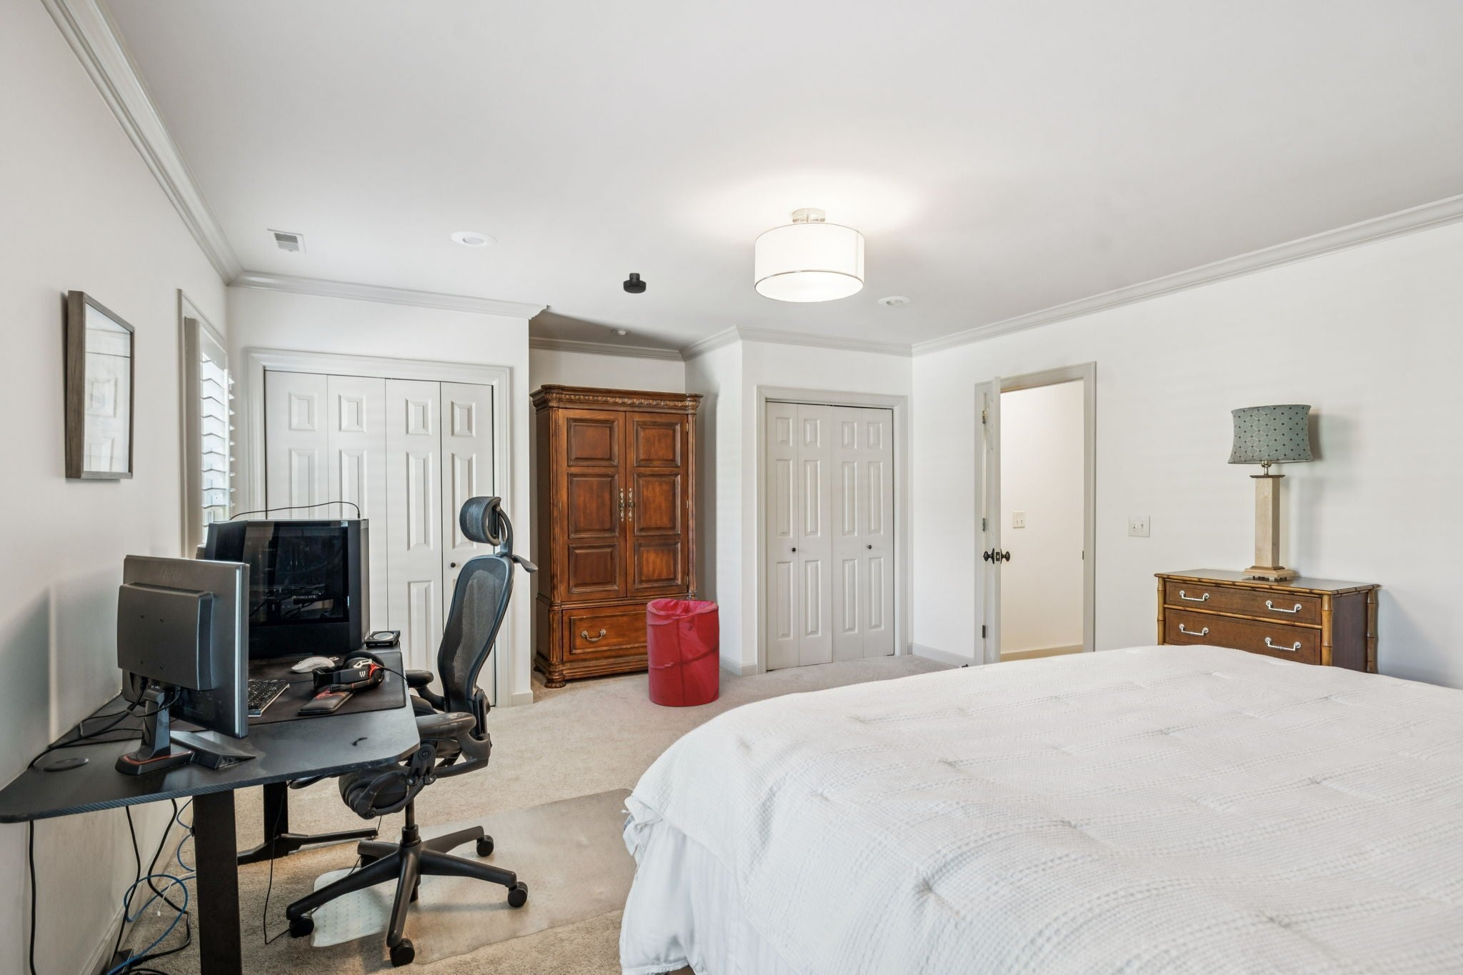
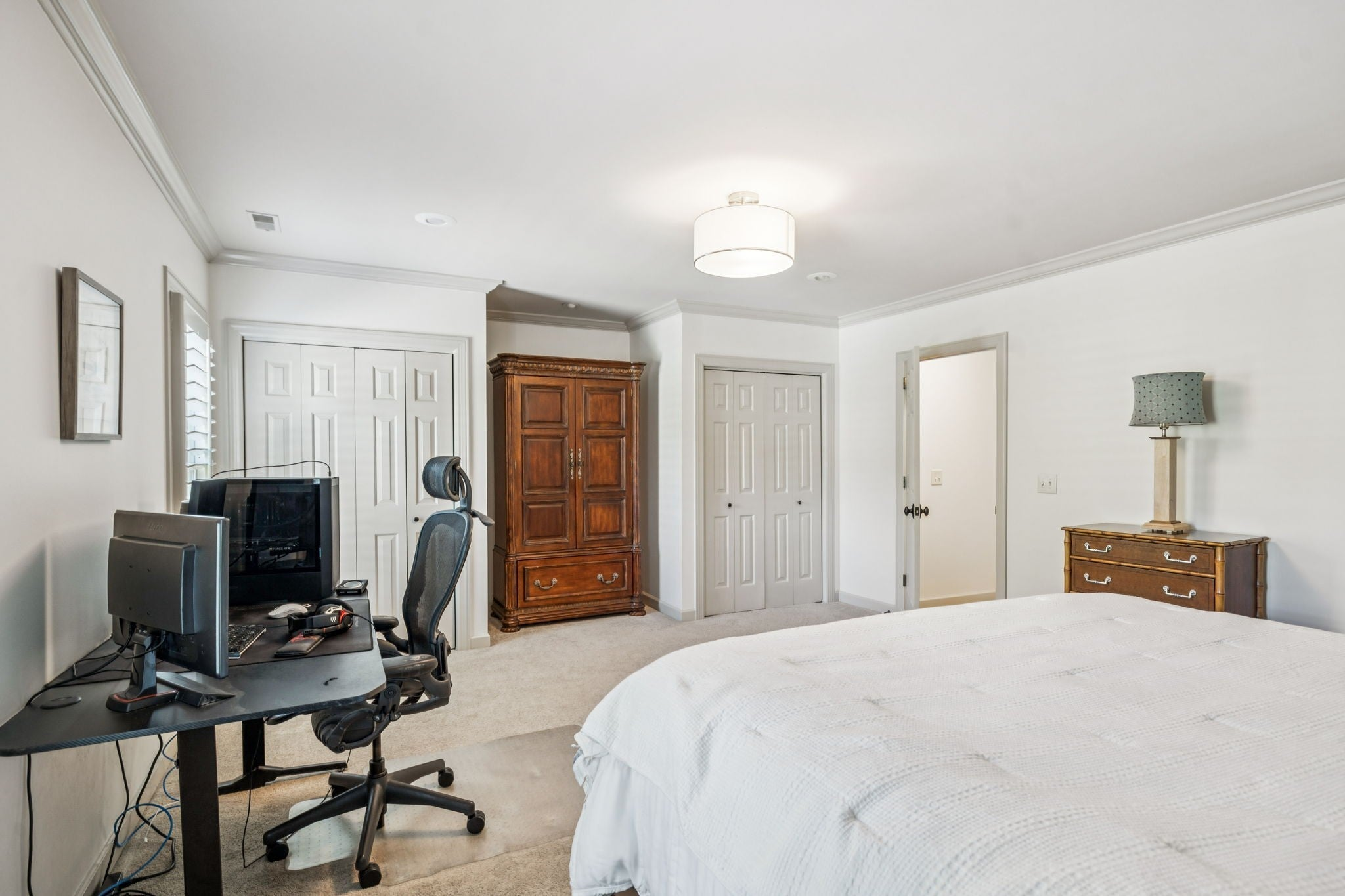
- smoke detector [622,272,647,294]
- laundry hamper [646,597,720,707]
